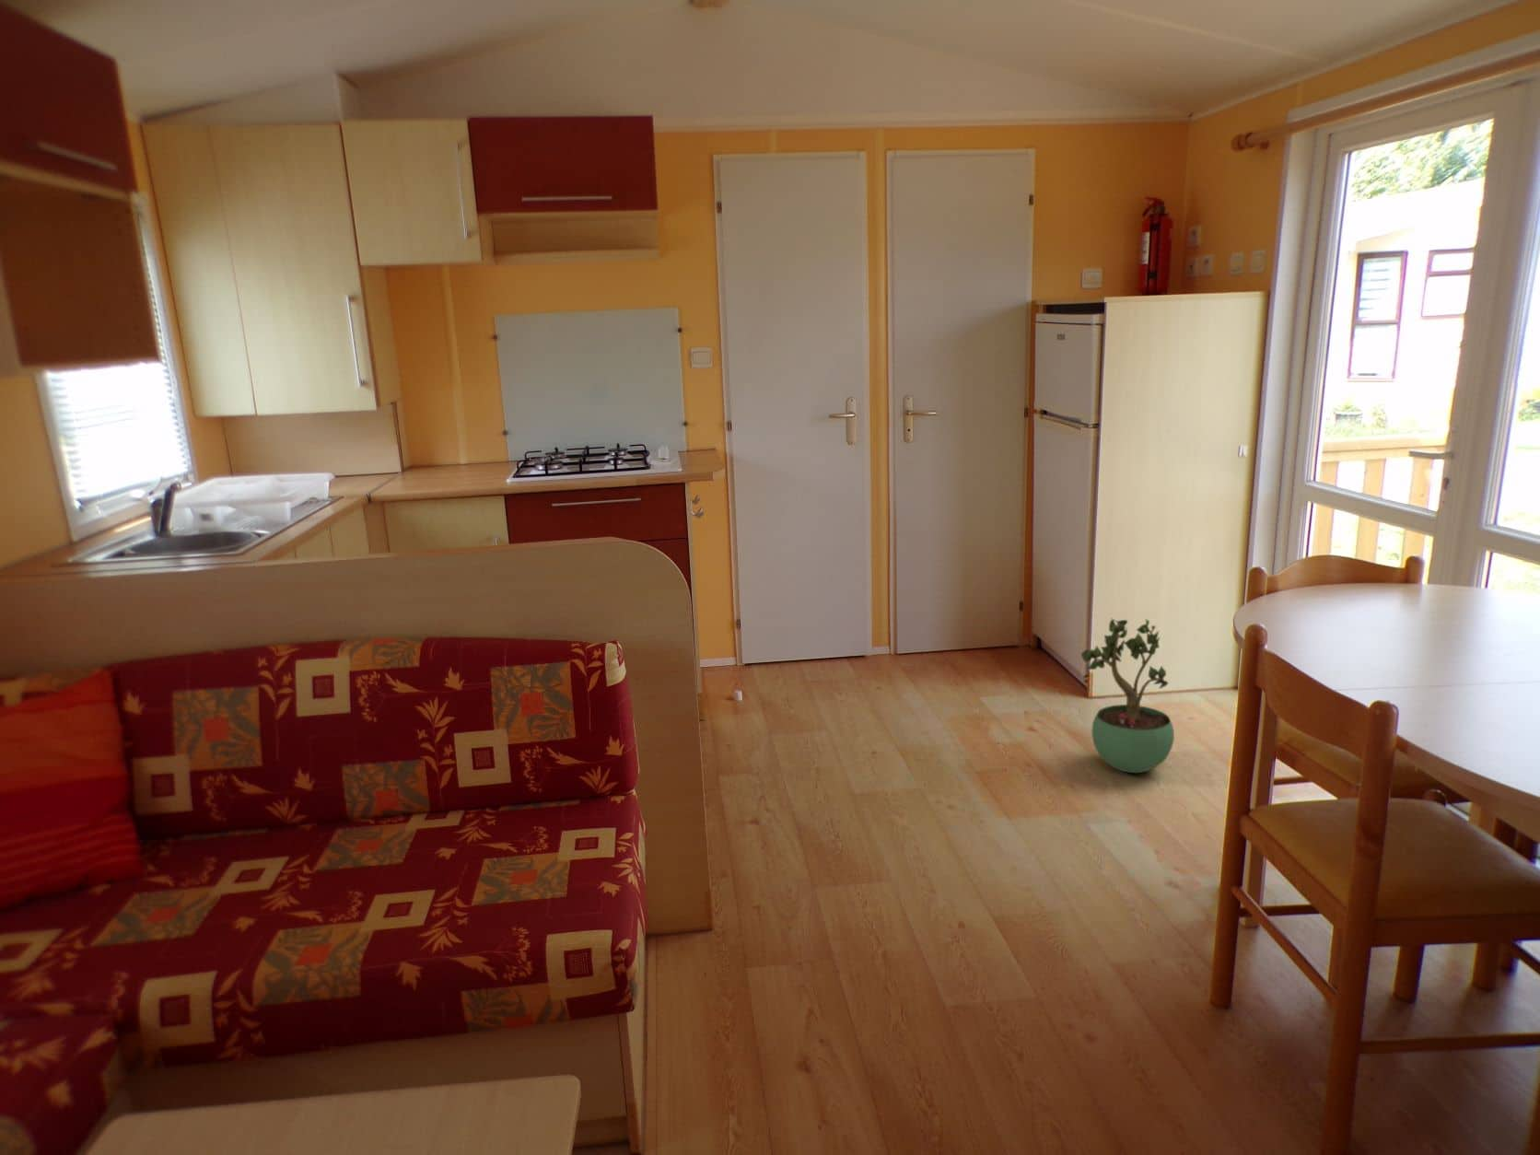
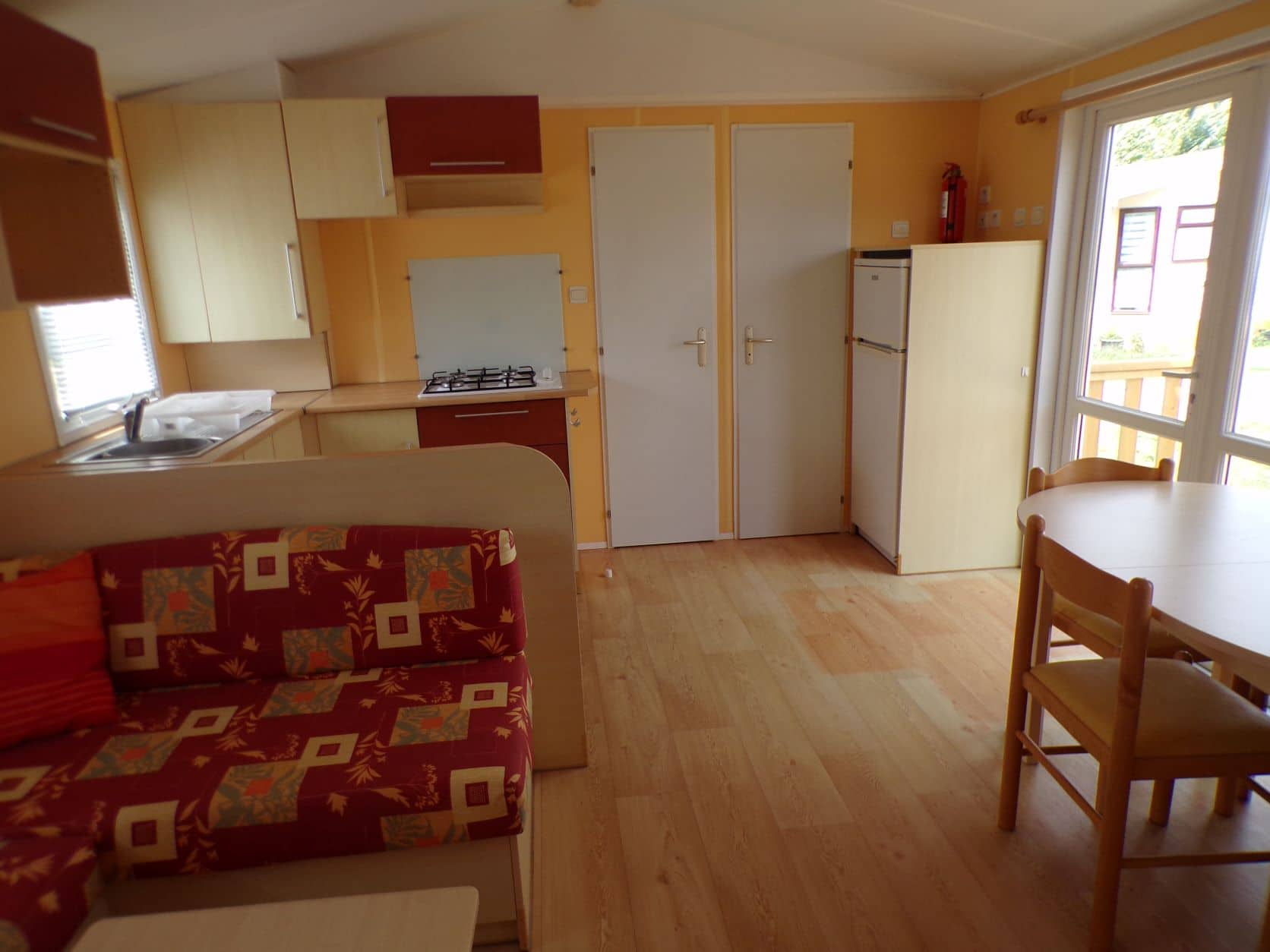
- potted plant [1080,618,1175,774]
